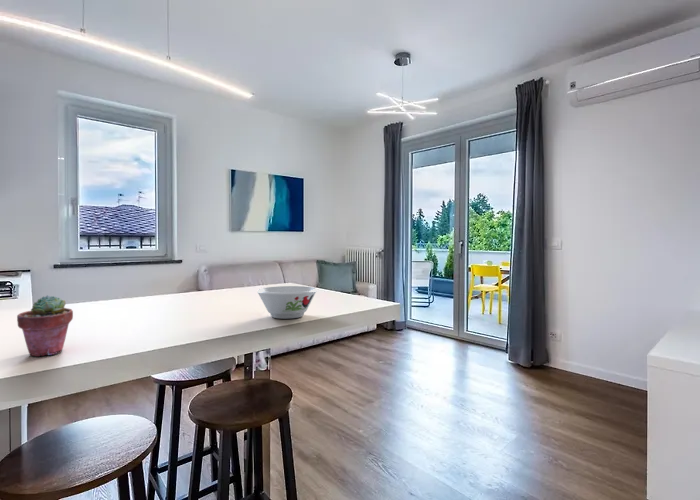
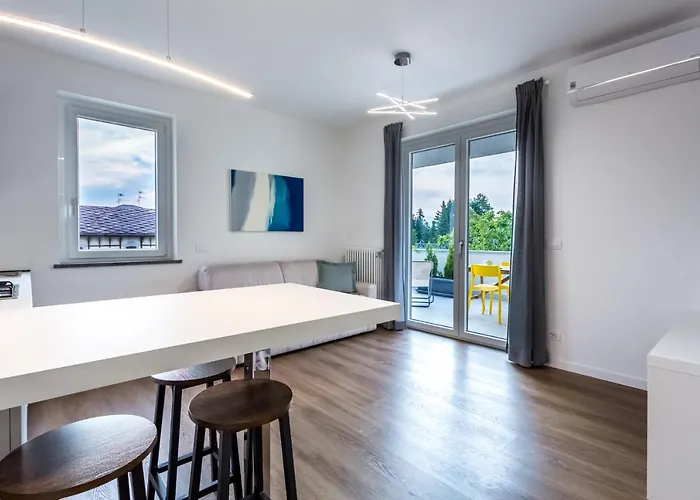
- potted succulent [16,294,74,357]
- bowl [256,285,318,320]
